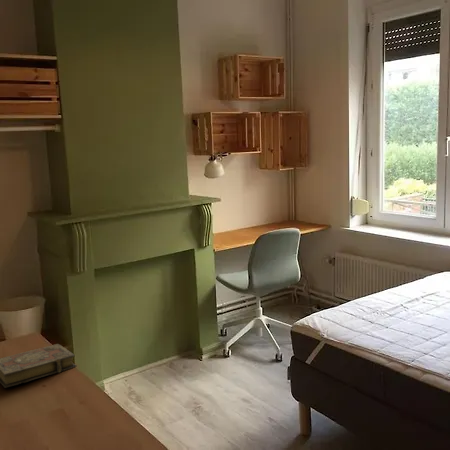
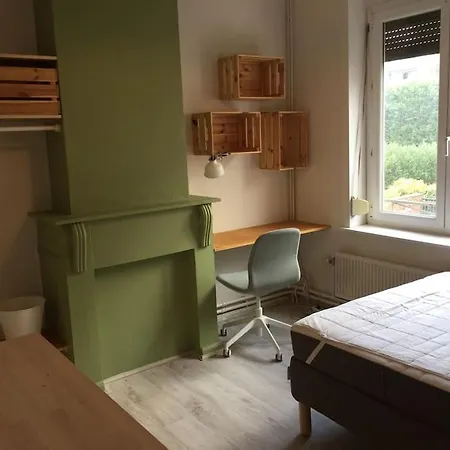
- book [0,343,78,389]
